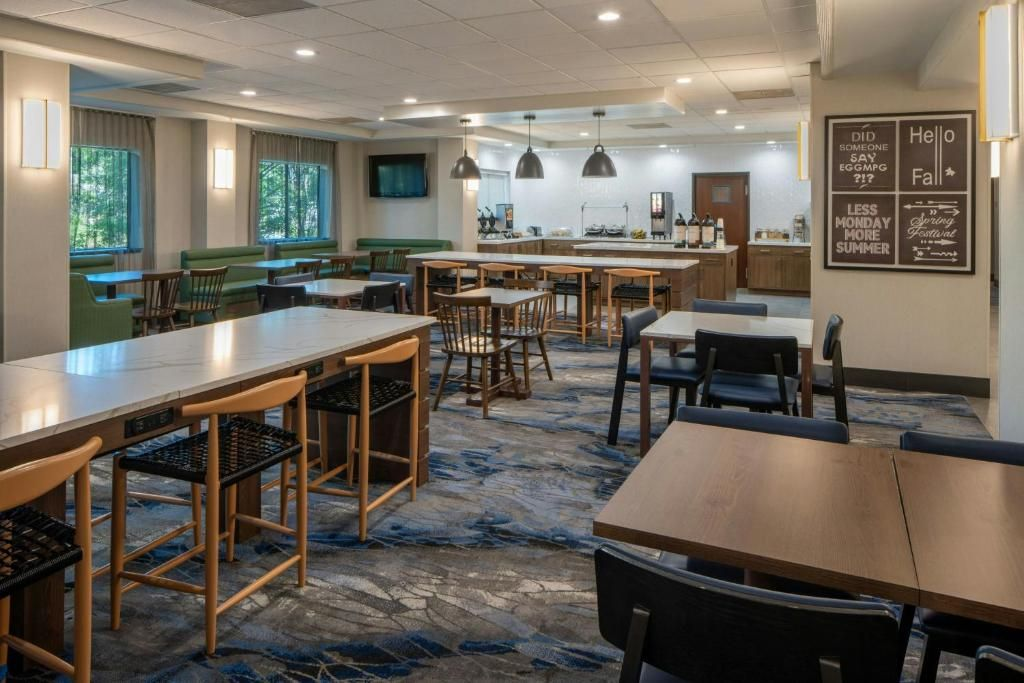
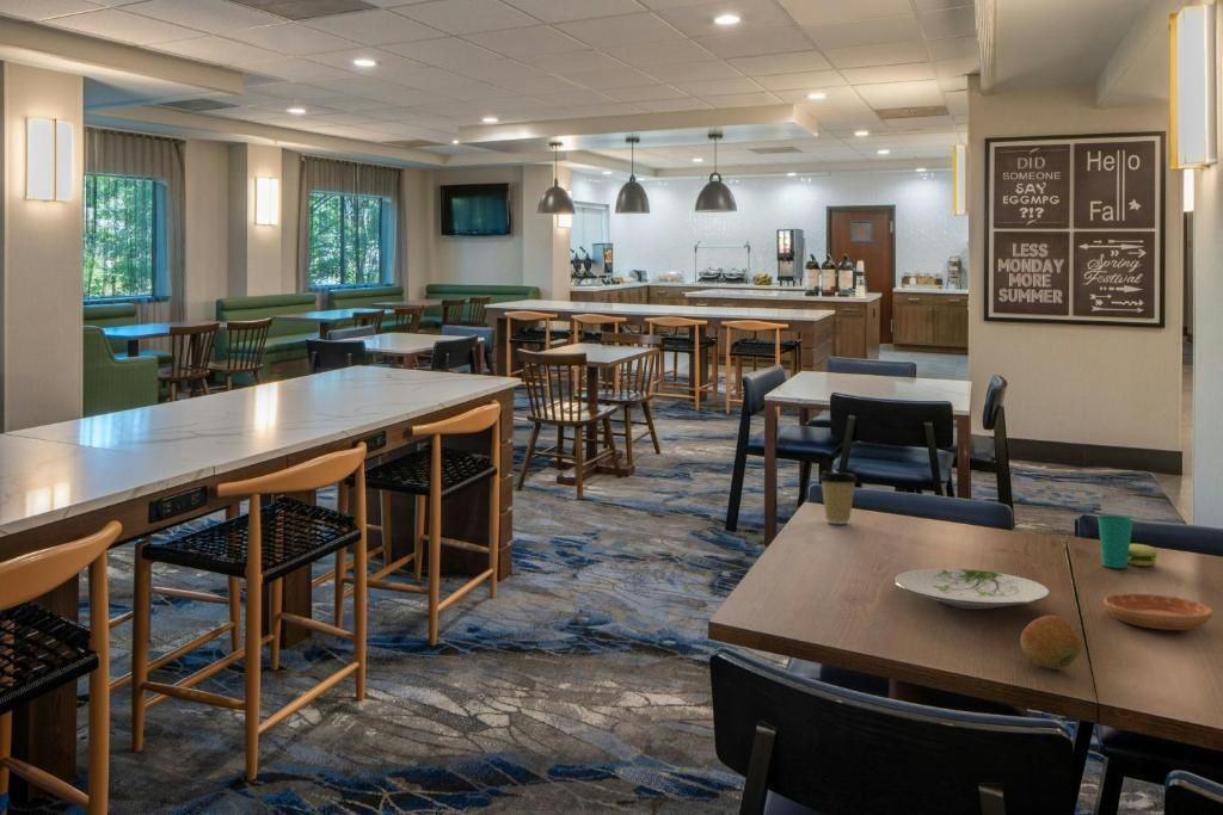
+ saucer [1102,592,1215,631]
+ cup [1096,514,1160,569]
+ coffee cup [818,470,859,525]
+ plate [893,568,1051,611]
+ fruit [1019,615,1083,671]
